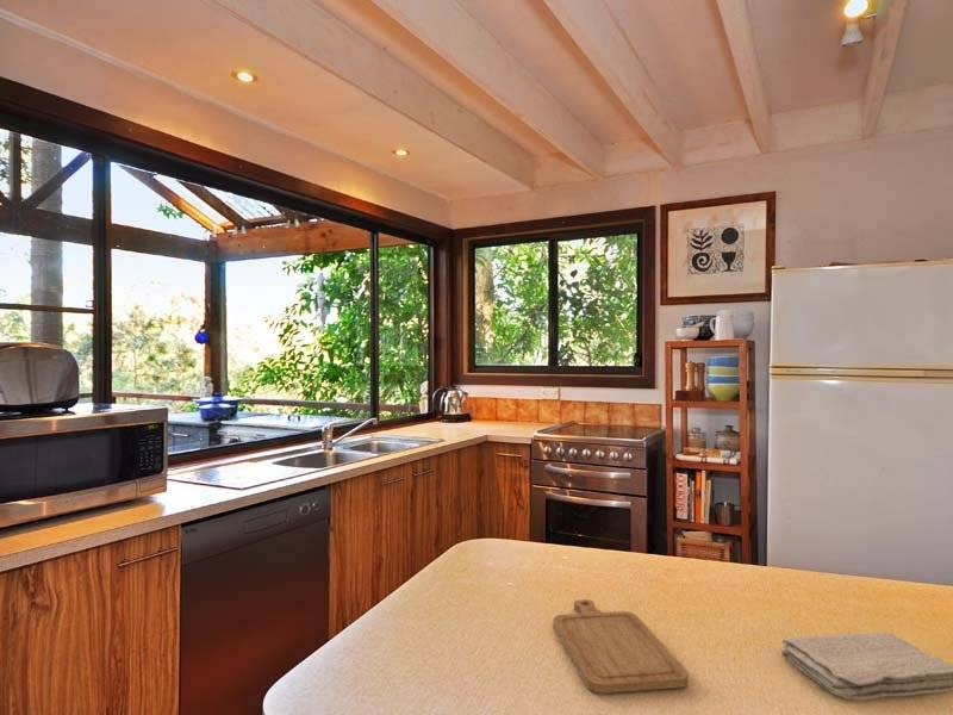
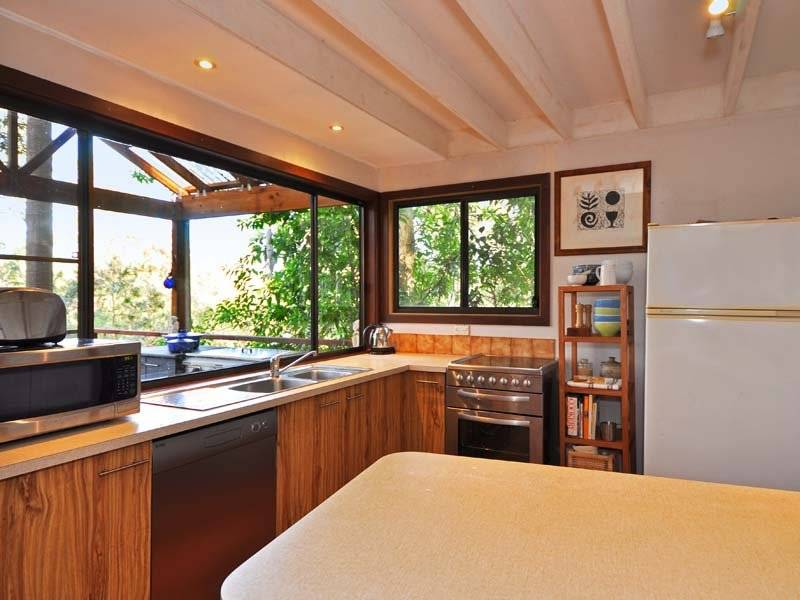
- chopping board [552,598,690,695]
- washcloth [780,632,953,701]
